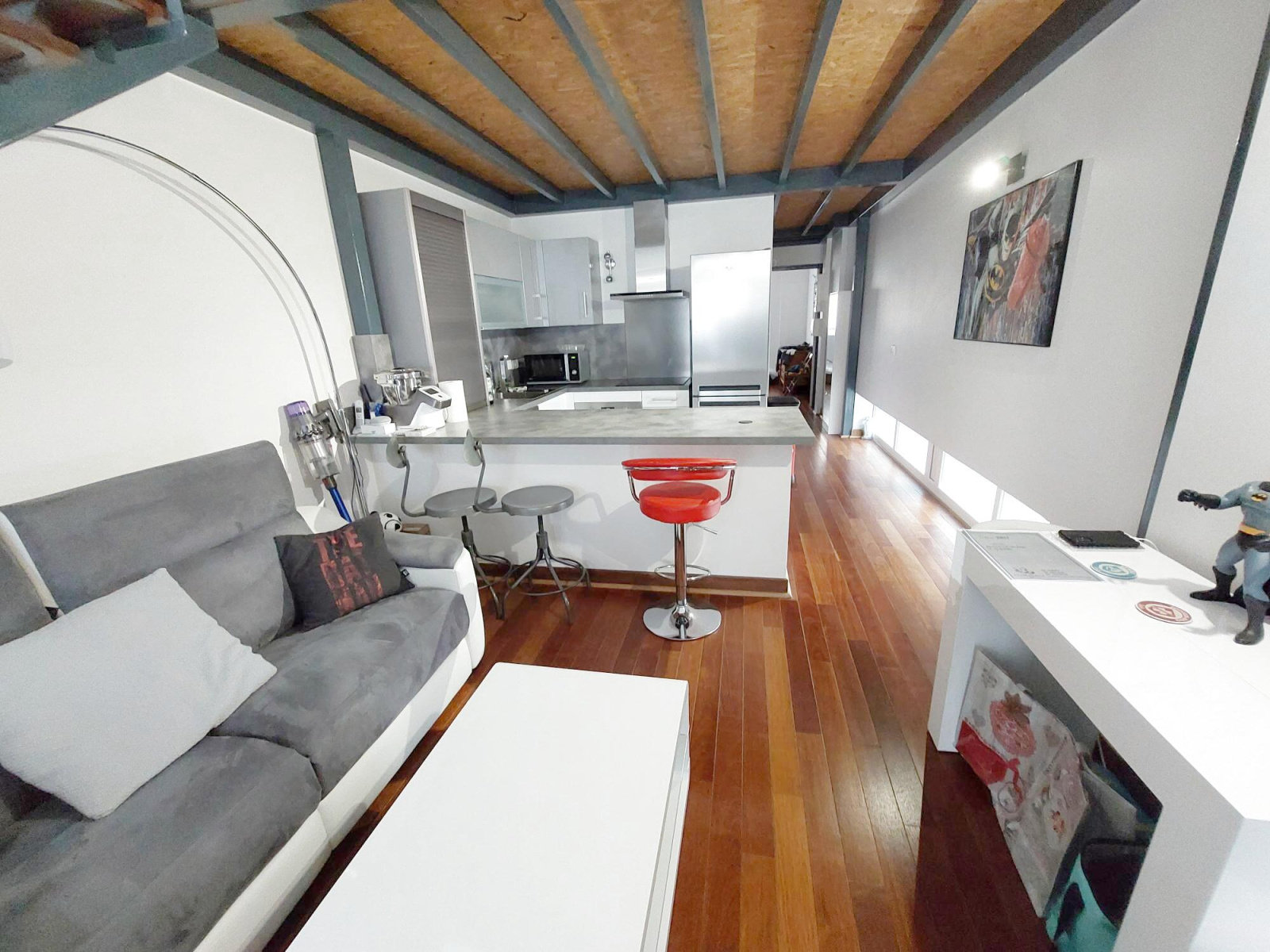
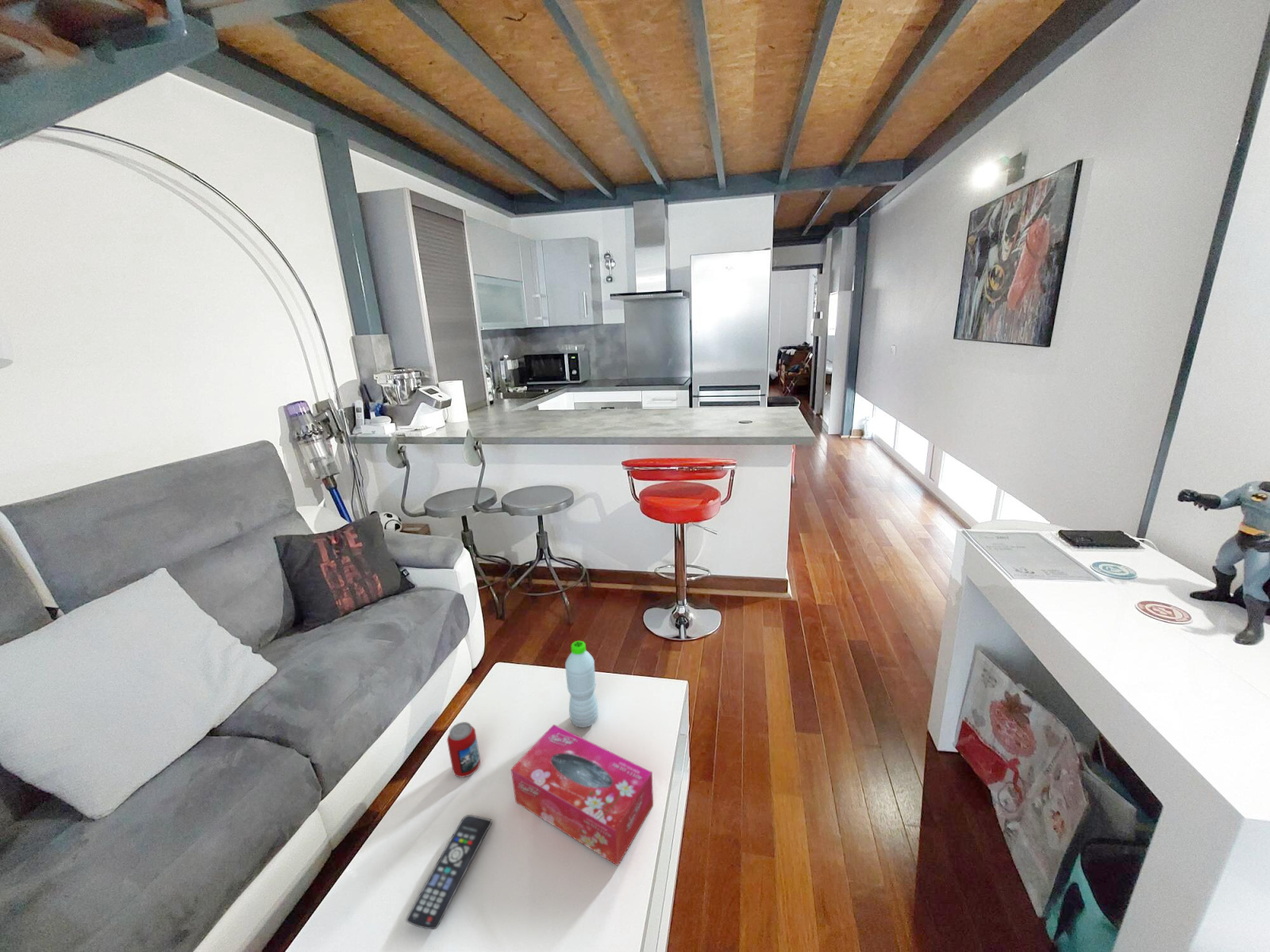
+ water bottle [564,640,598,728]
+ beverage can [446,721,481,778]
+ tissue box [510,724,654,866]
+ remote control [406,814,493,930]
